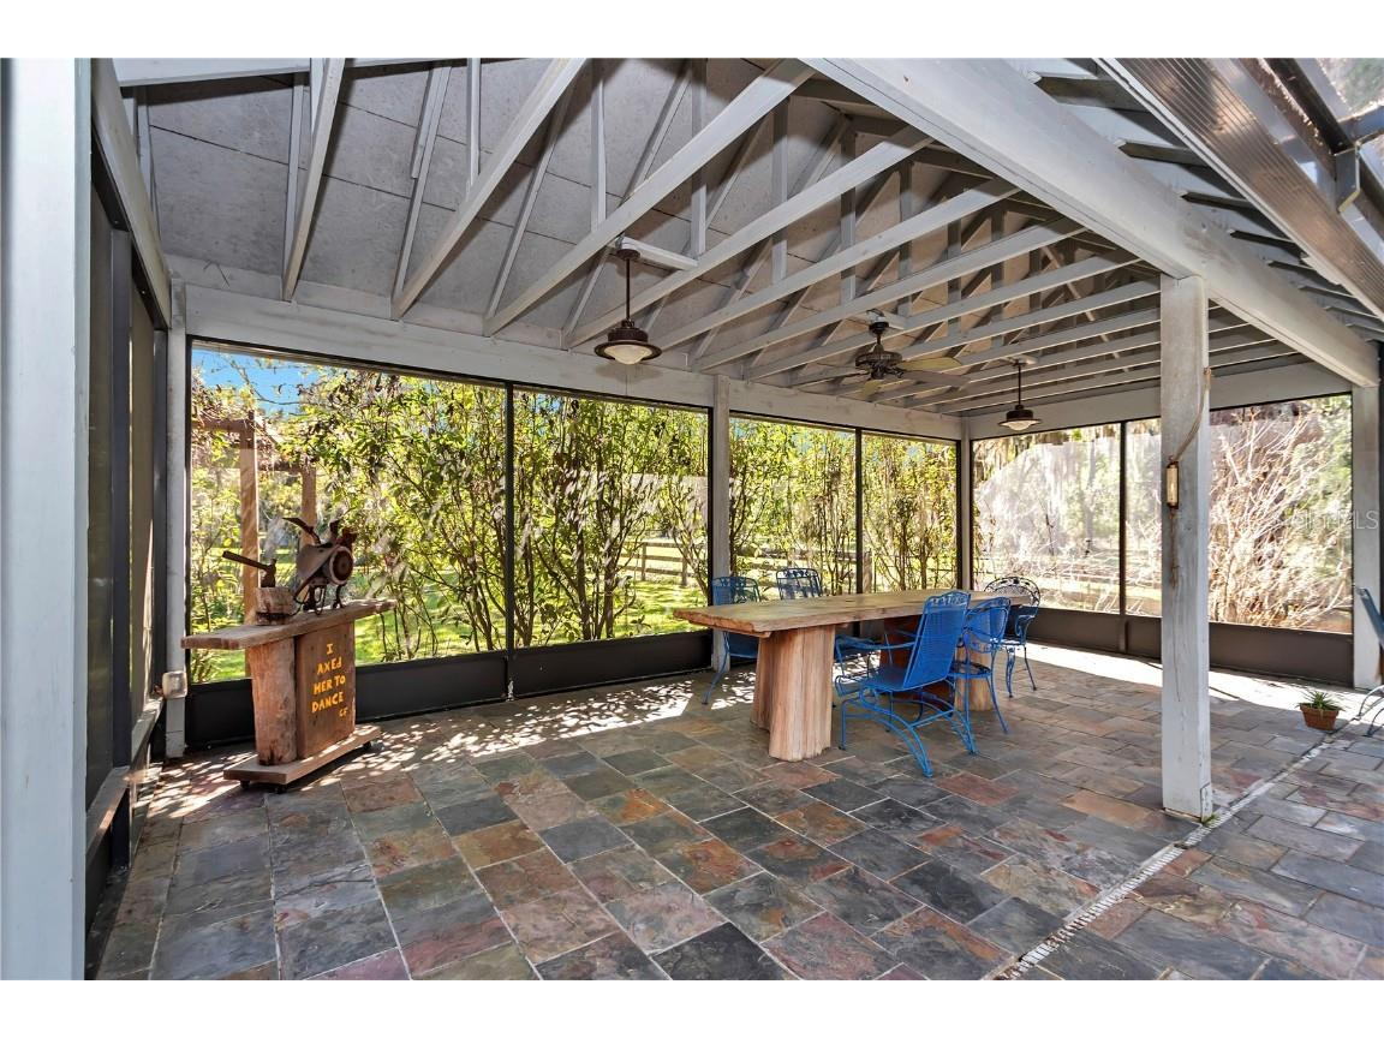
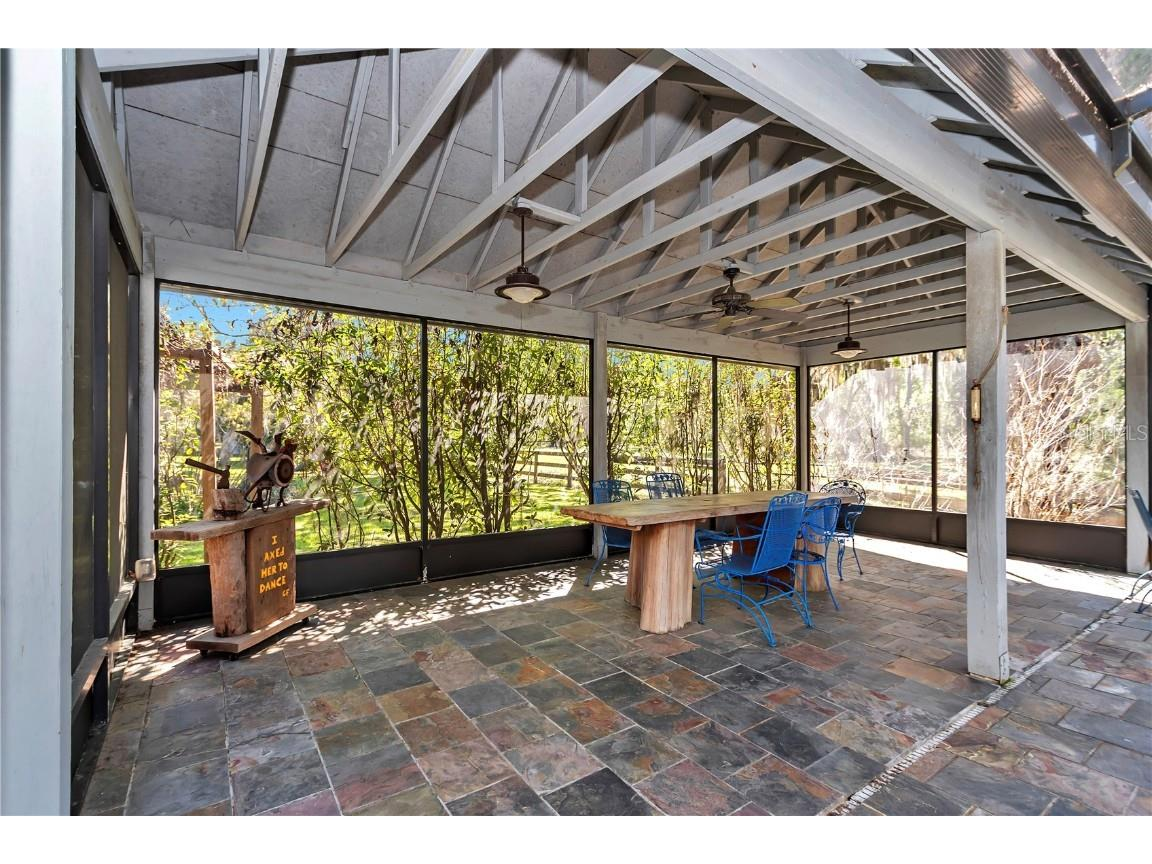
- potted plant [1294,688,1348,730]
